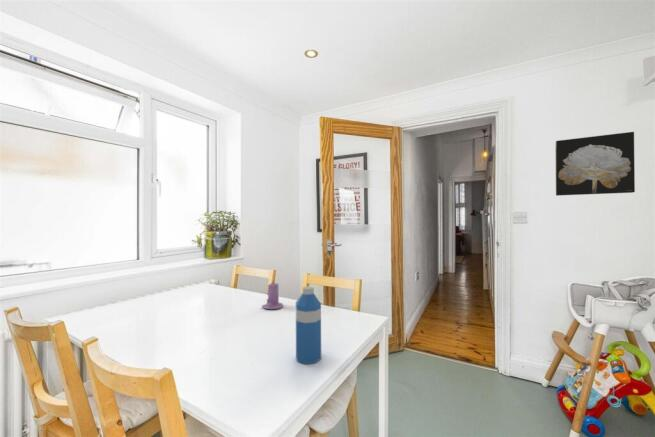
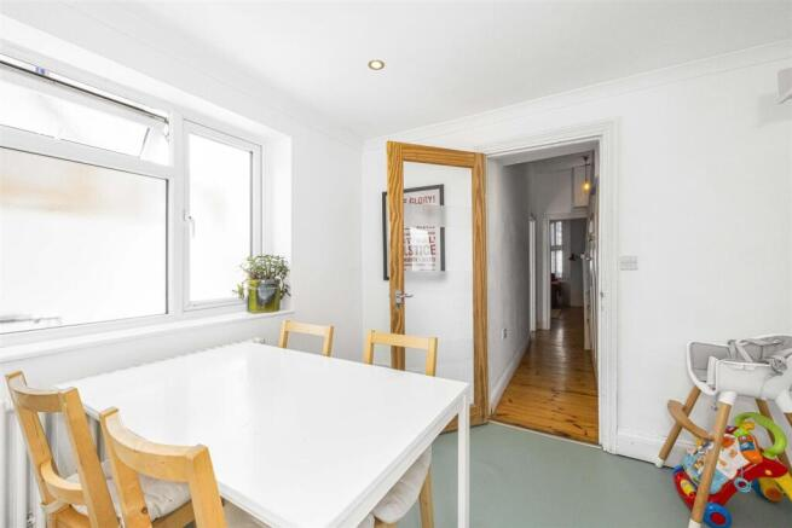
- candle [261,278,284,310]
- water bottle [295,285,322,365]
- wall art [554,131,636,197]
